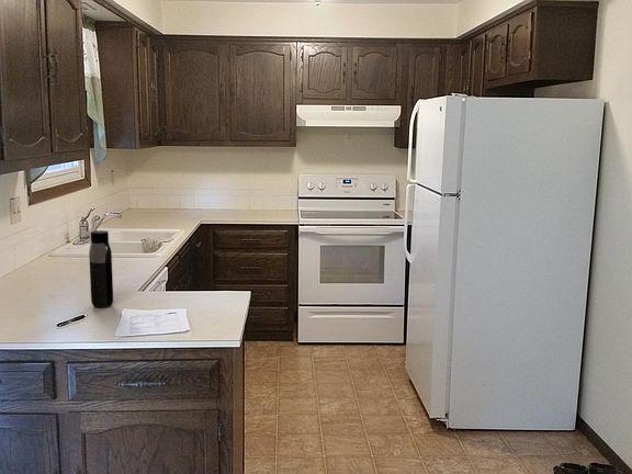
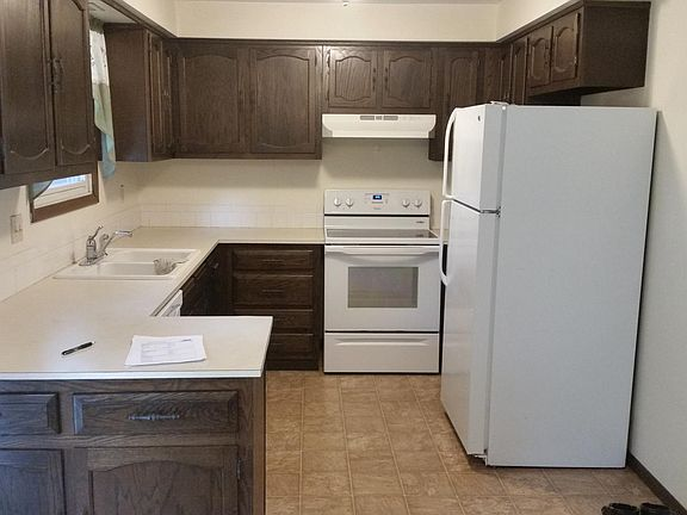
- water bottle [88,229,114,309]
